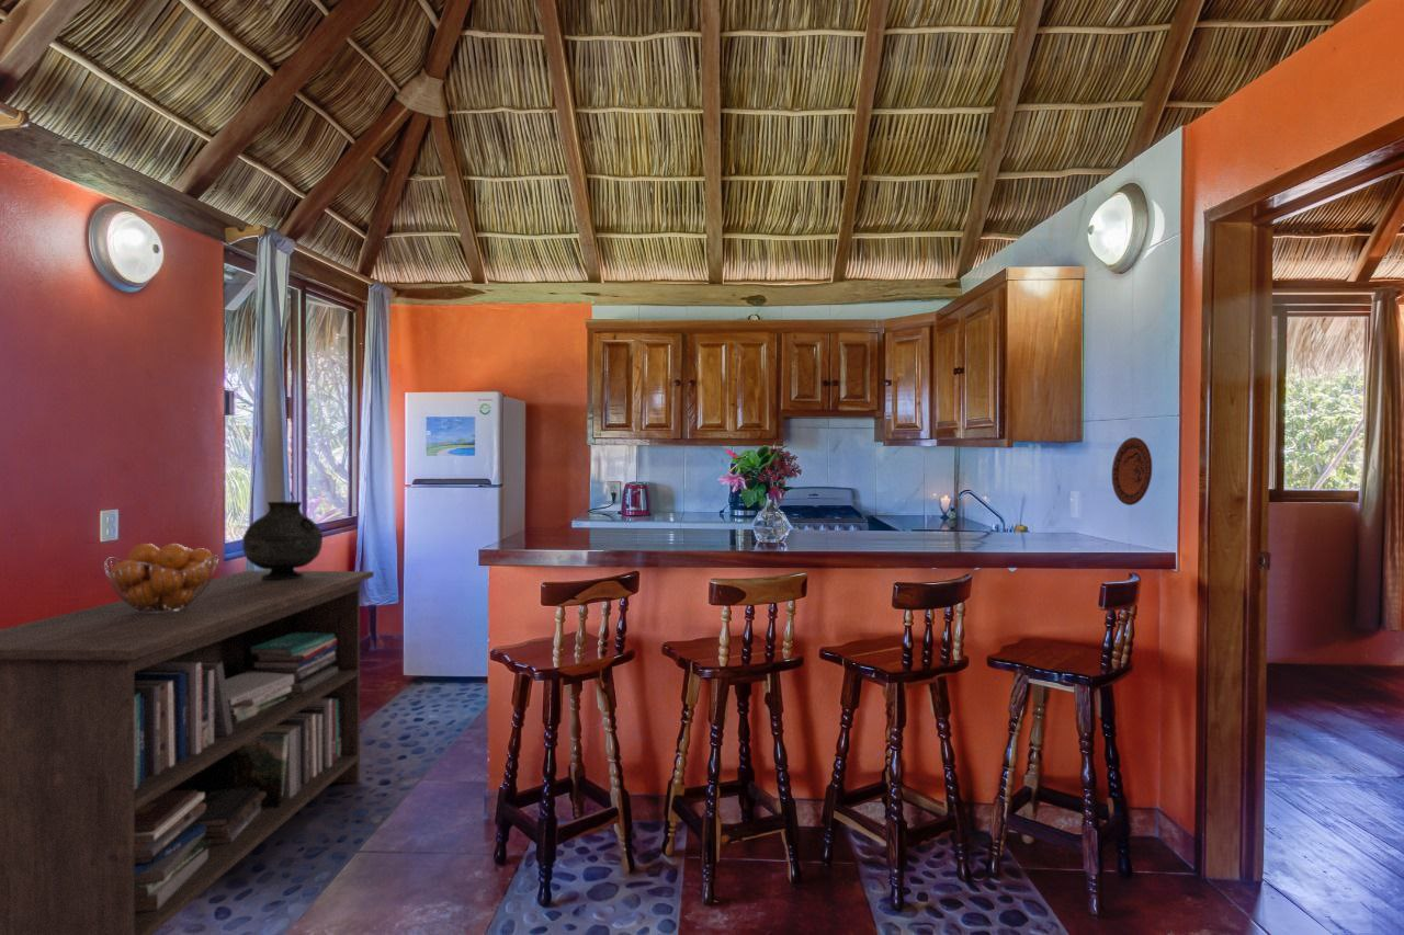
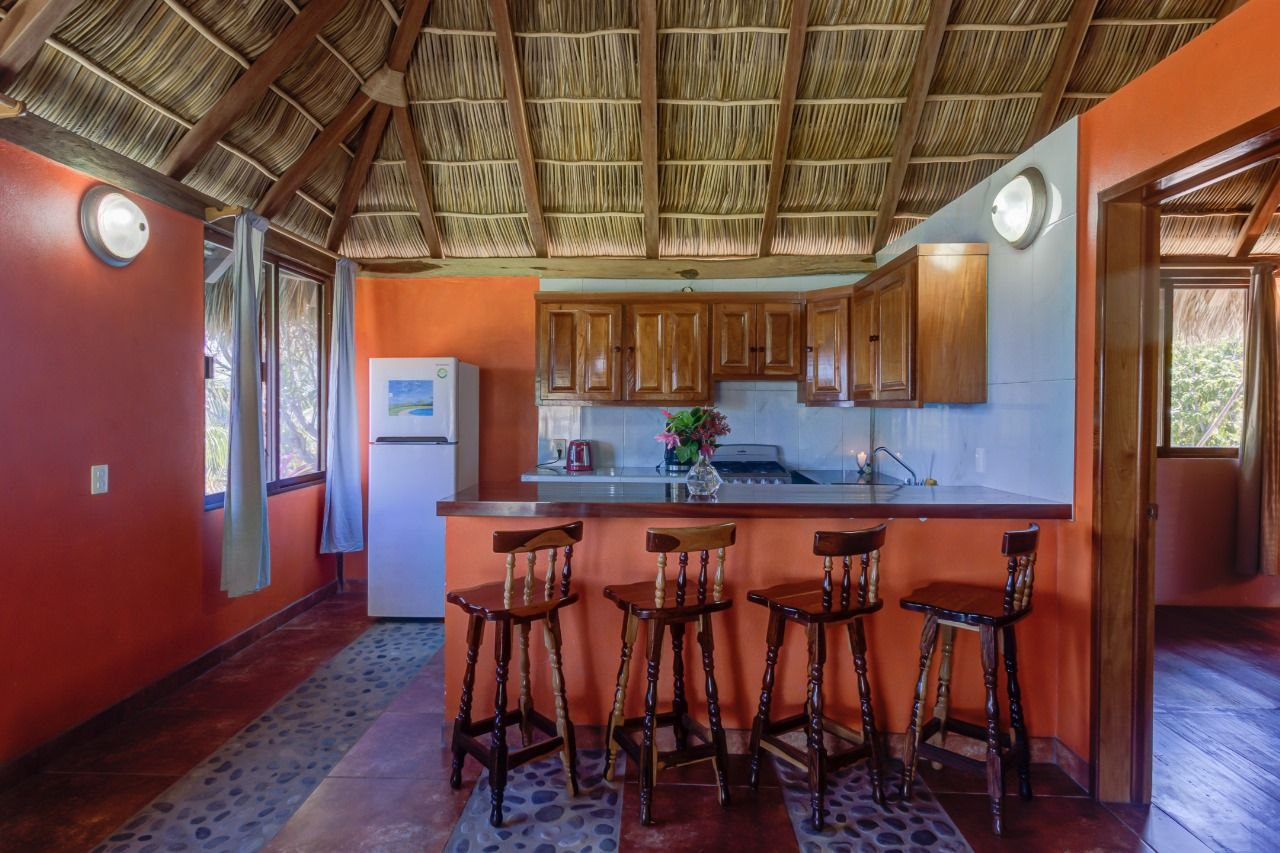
- vase [241,501,324,579]
- fruit basket [103,543,220,614]
- storage cabinet [0,570,375,935]
- decorative plate [1111,436,1153,506]
